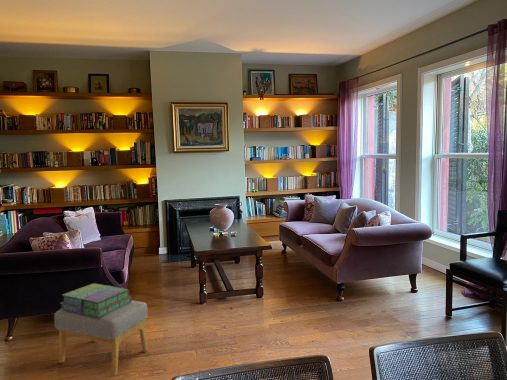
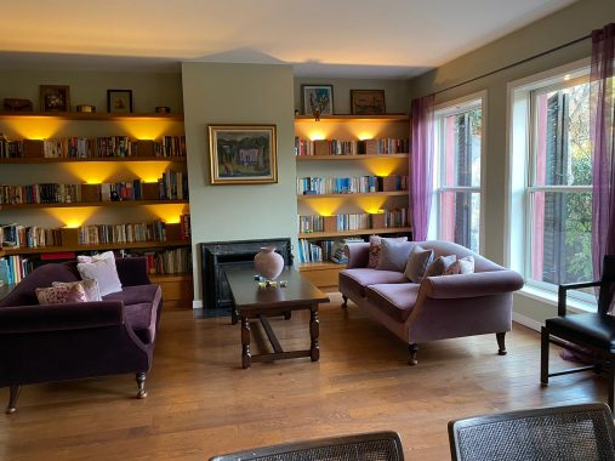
- footstool [53,299,149,376]
- stack of books [59,282,133,317]
